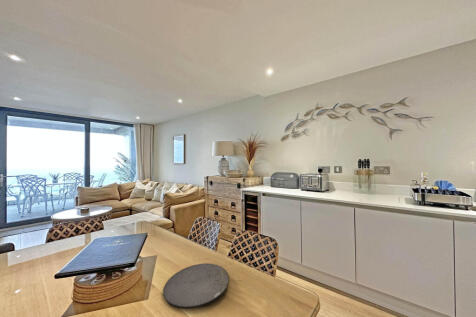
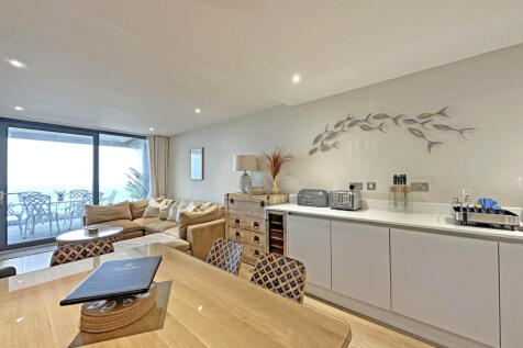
- plate [162,262,230,310]
